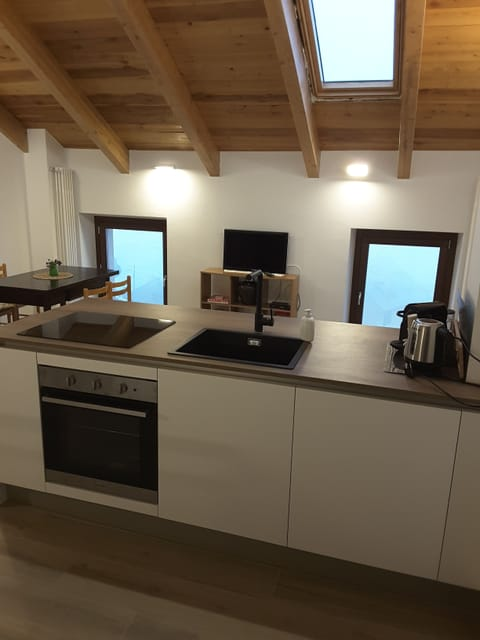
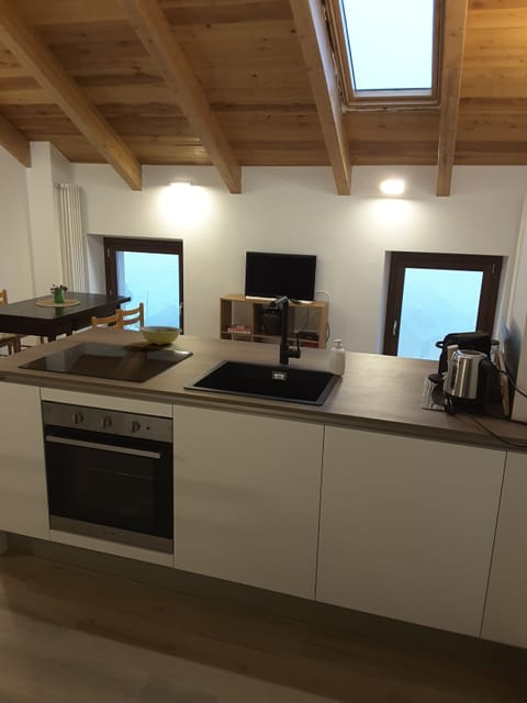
+ ceramic bowl [138,325,183,345]
